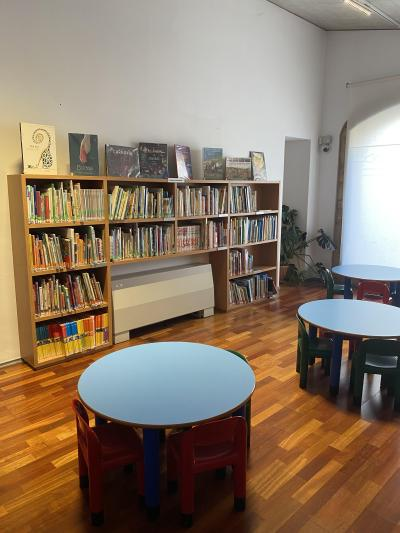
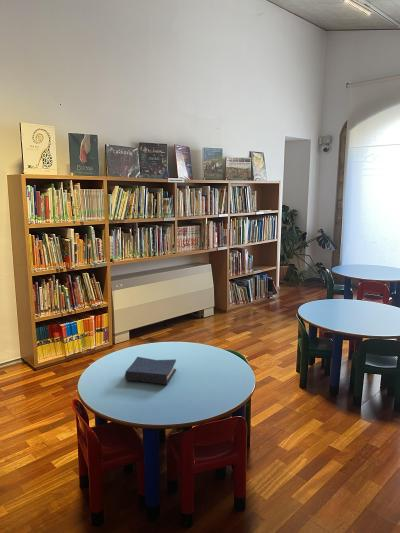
+ hardback book [124,356,177,386]
